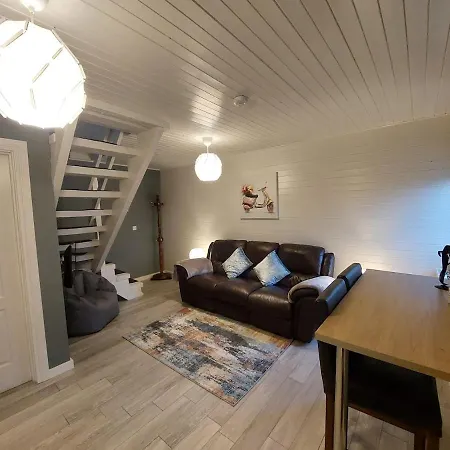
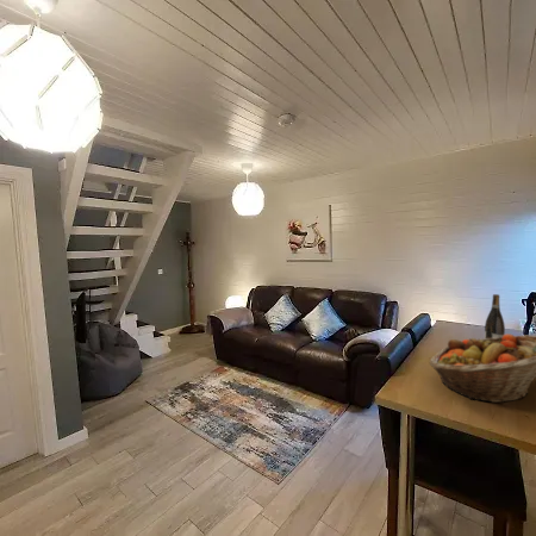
+ fruit basket [428,332,536,404]
+ wine bottle [484,293,506,338]
